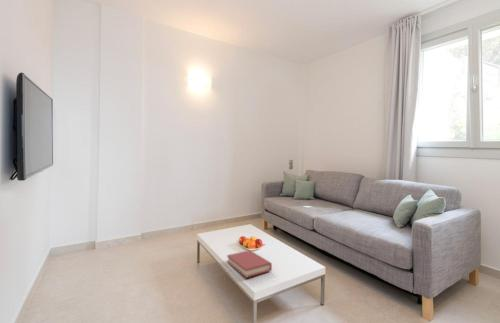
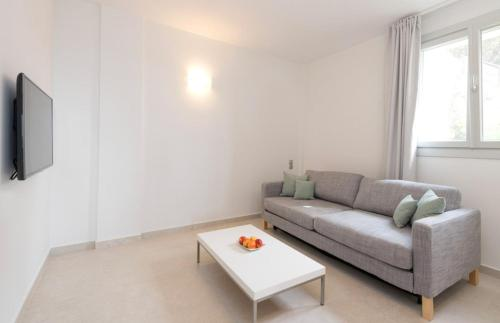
- hardback book [226,249,273,279]
